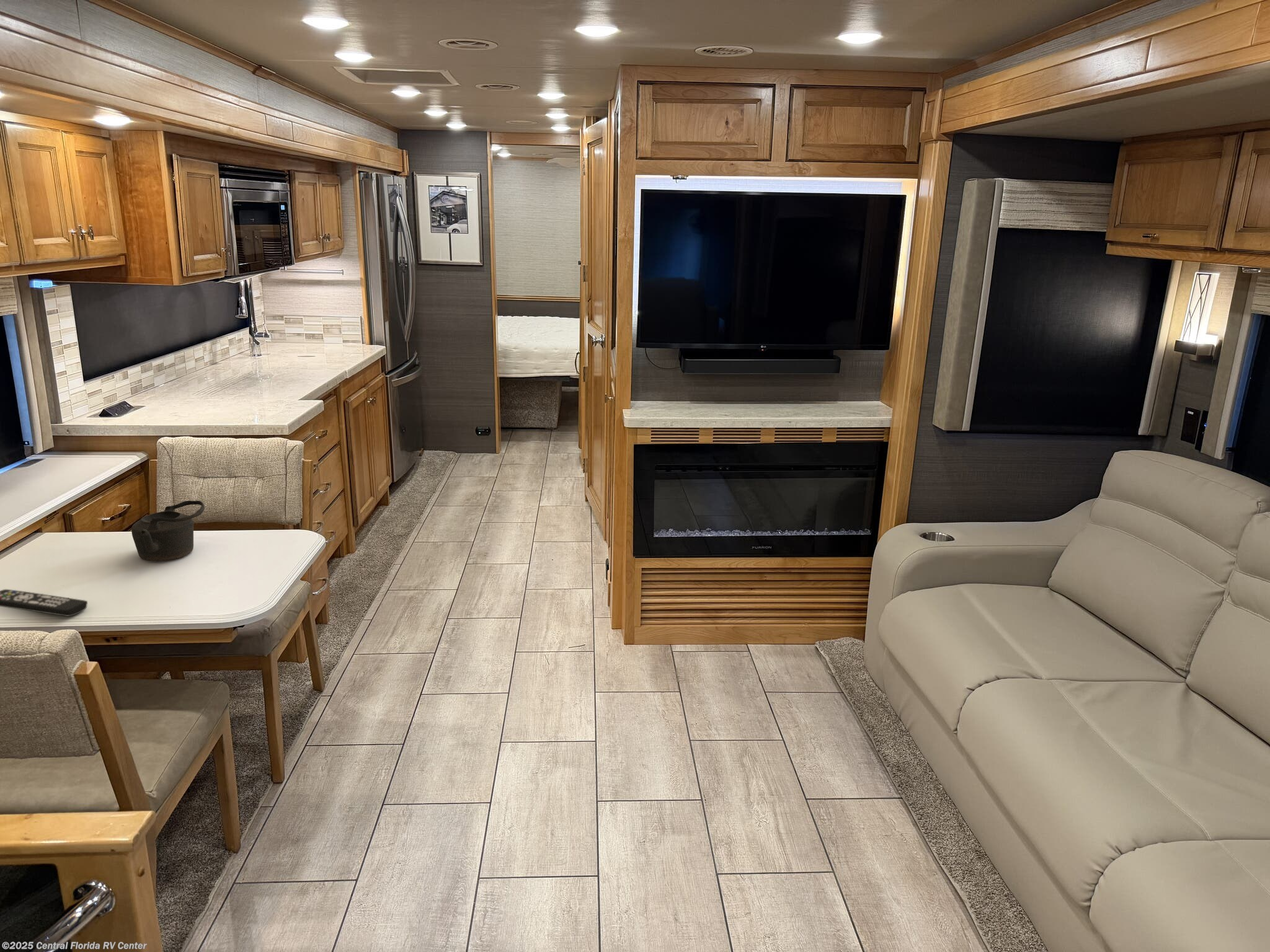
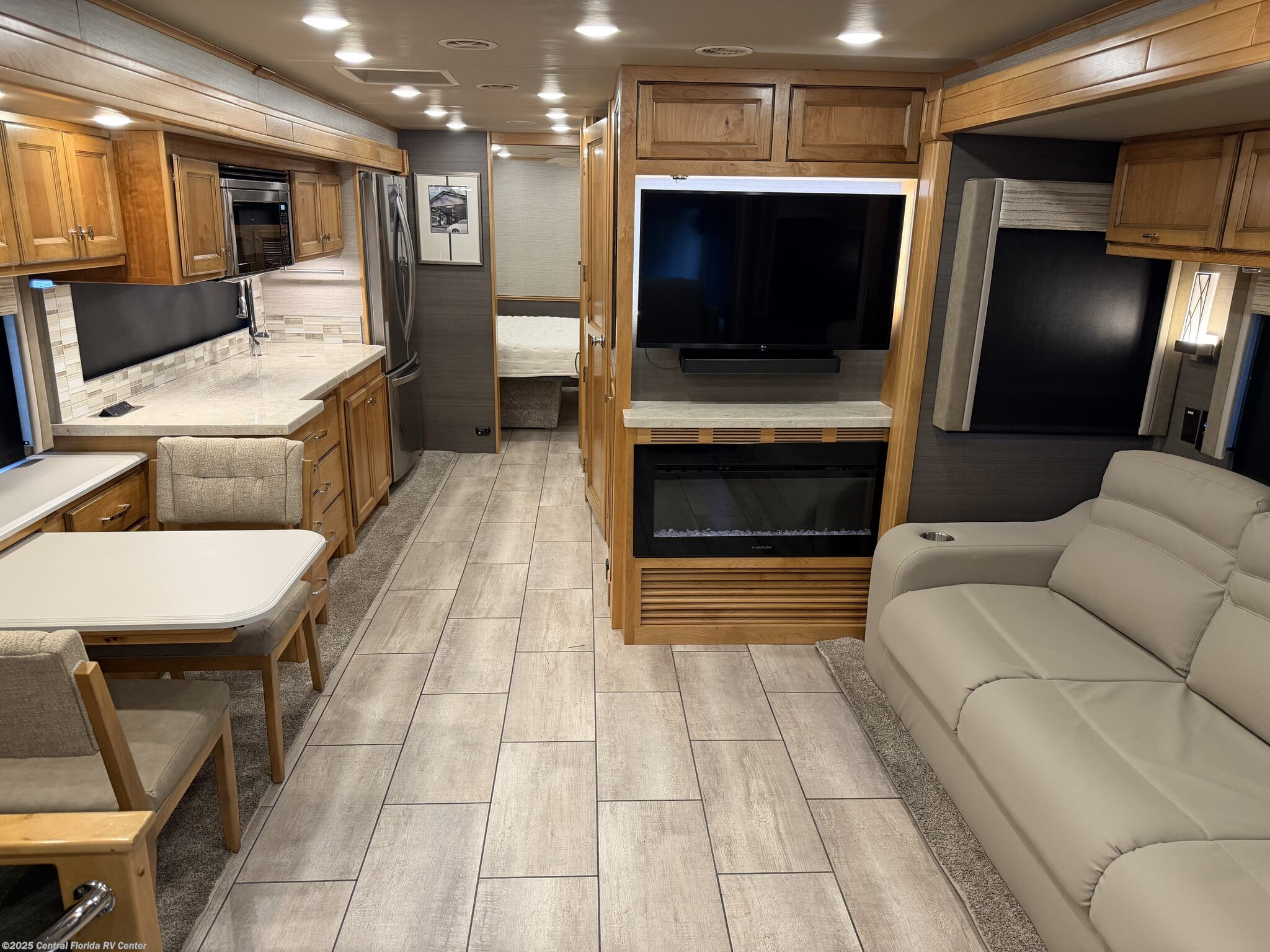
- teapot [131,500,205,562]
- remote control [0,589,88,617]
